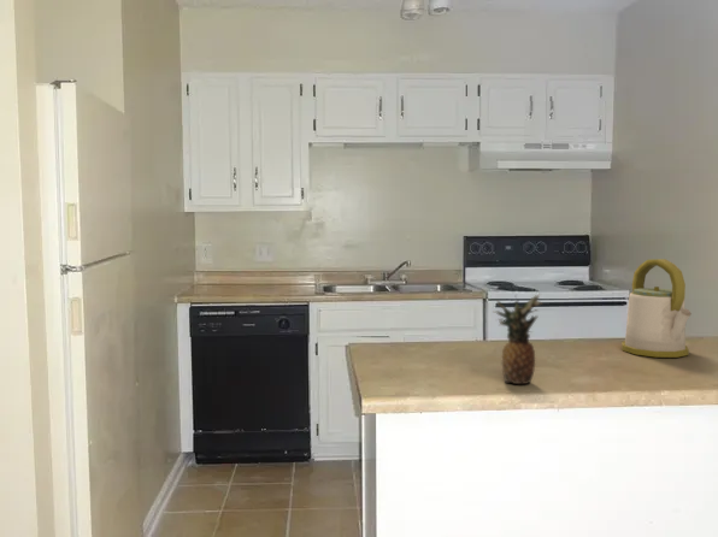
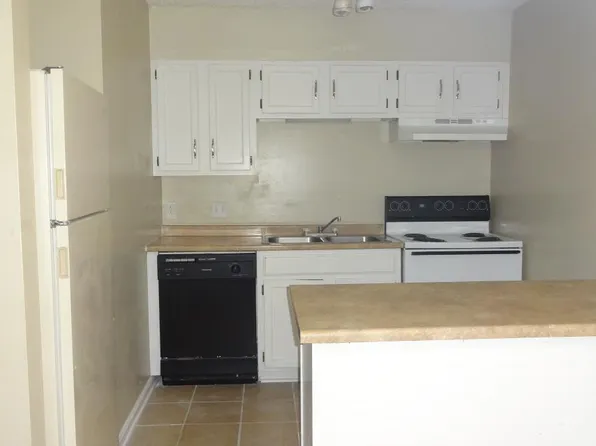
- fruit [493,293,545,385]
- kettle [620,258,693,359]
